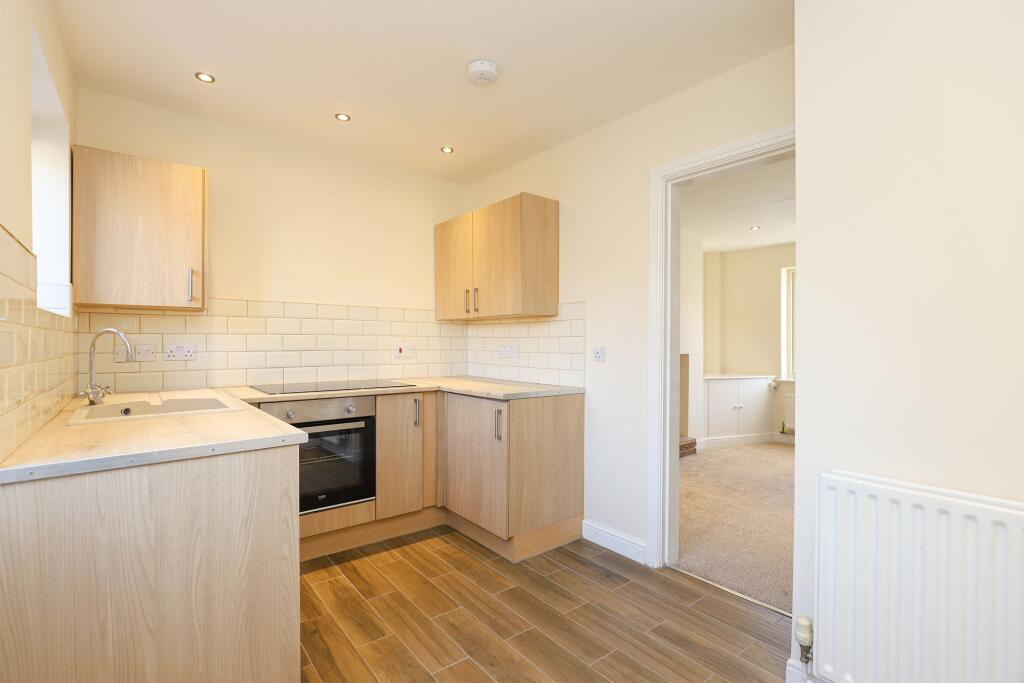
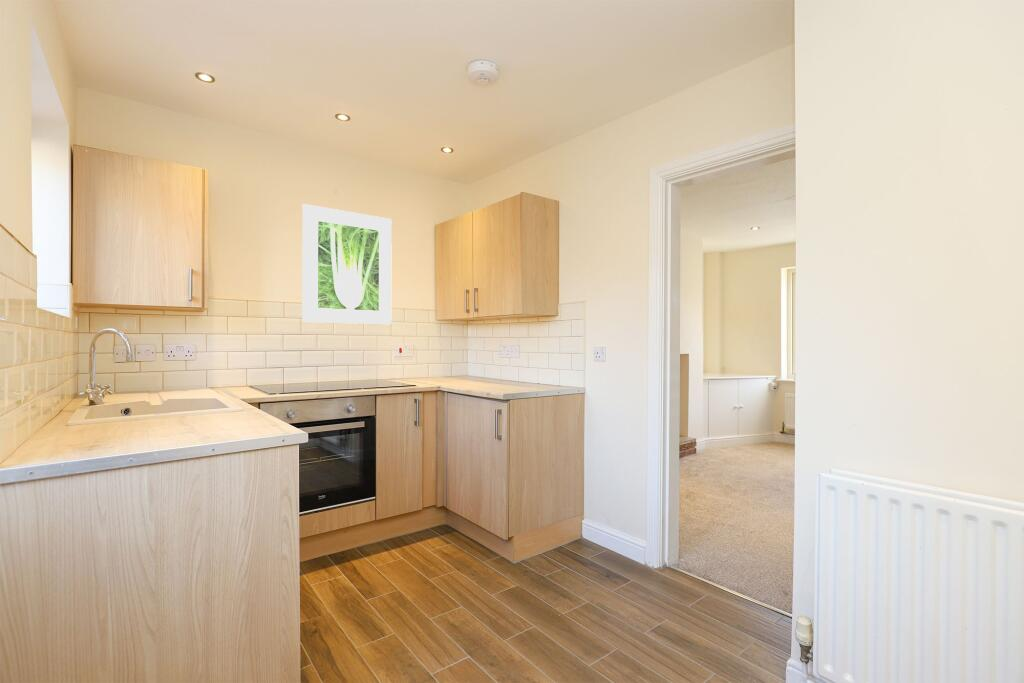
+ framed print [301,203,393,325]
